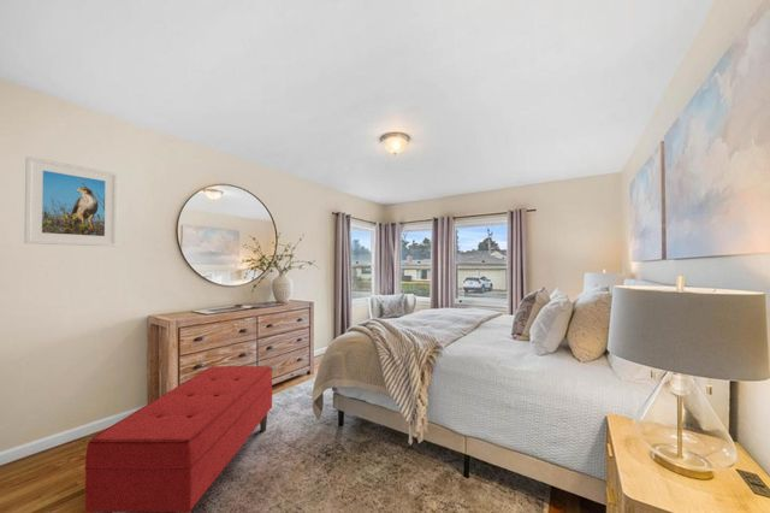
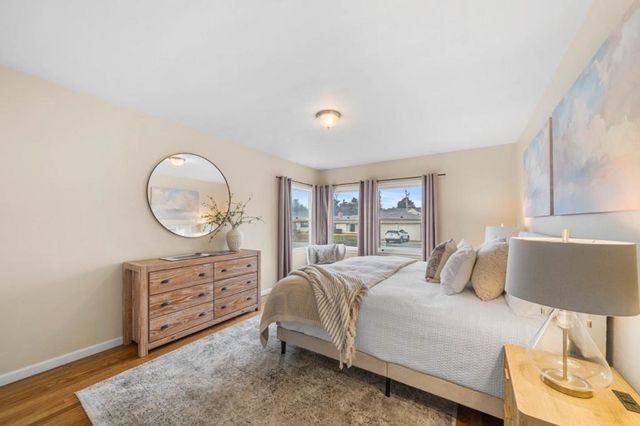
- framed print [23,155,119,248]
- bench [83,365,273,513]
